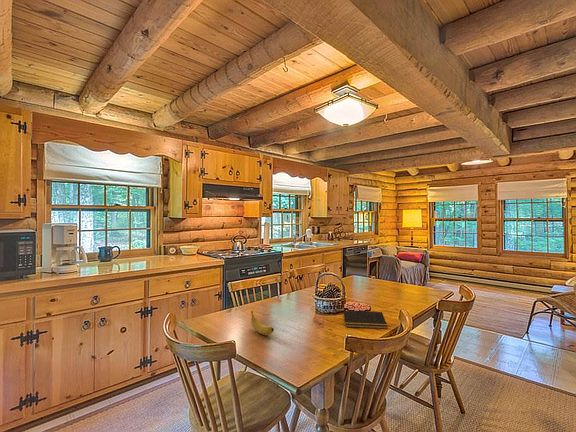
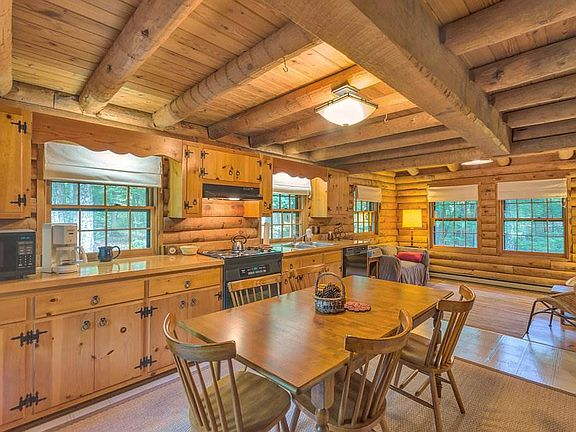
- notepad [342,310,389,330]
- fruit [250,310,275,336]
